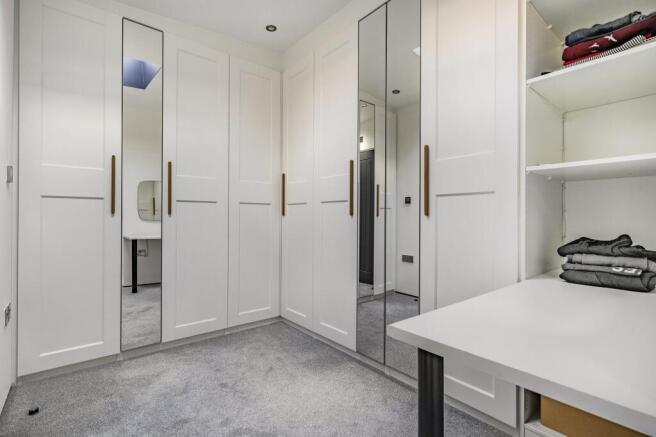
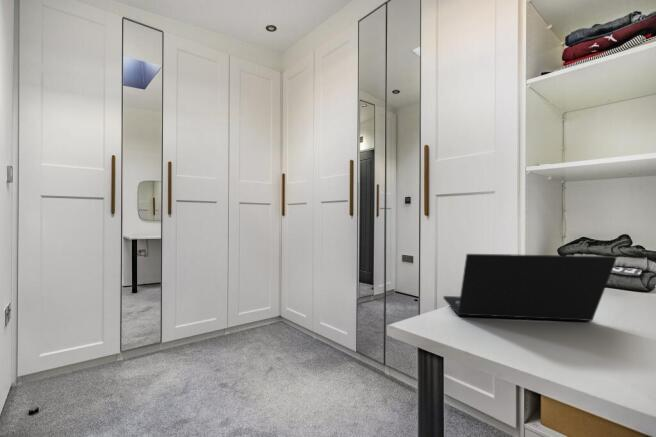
+ laptop [442,253,618,322]
